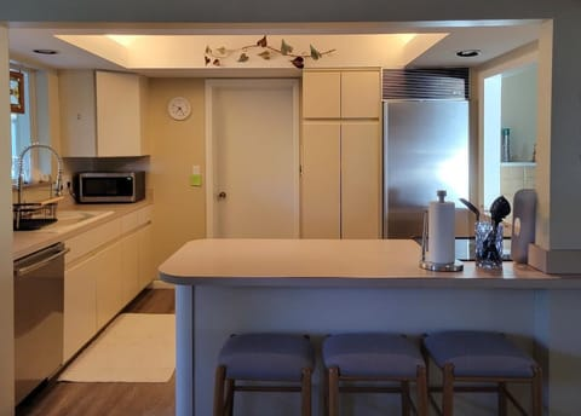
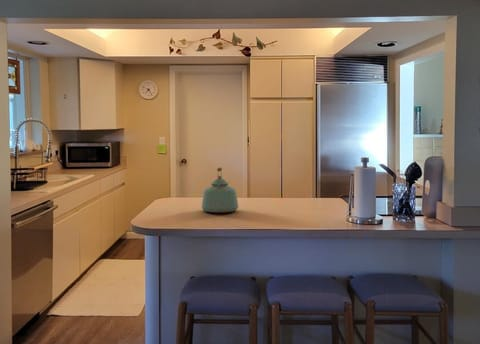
+ kettle [201,166,239,214]
